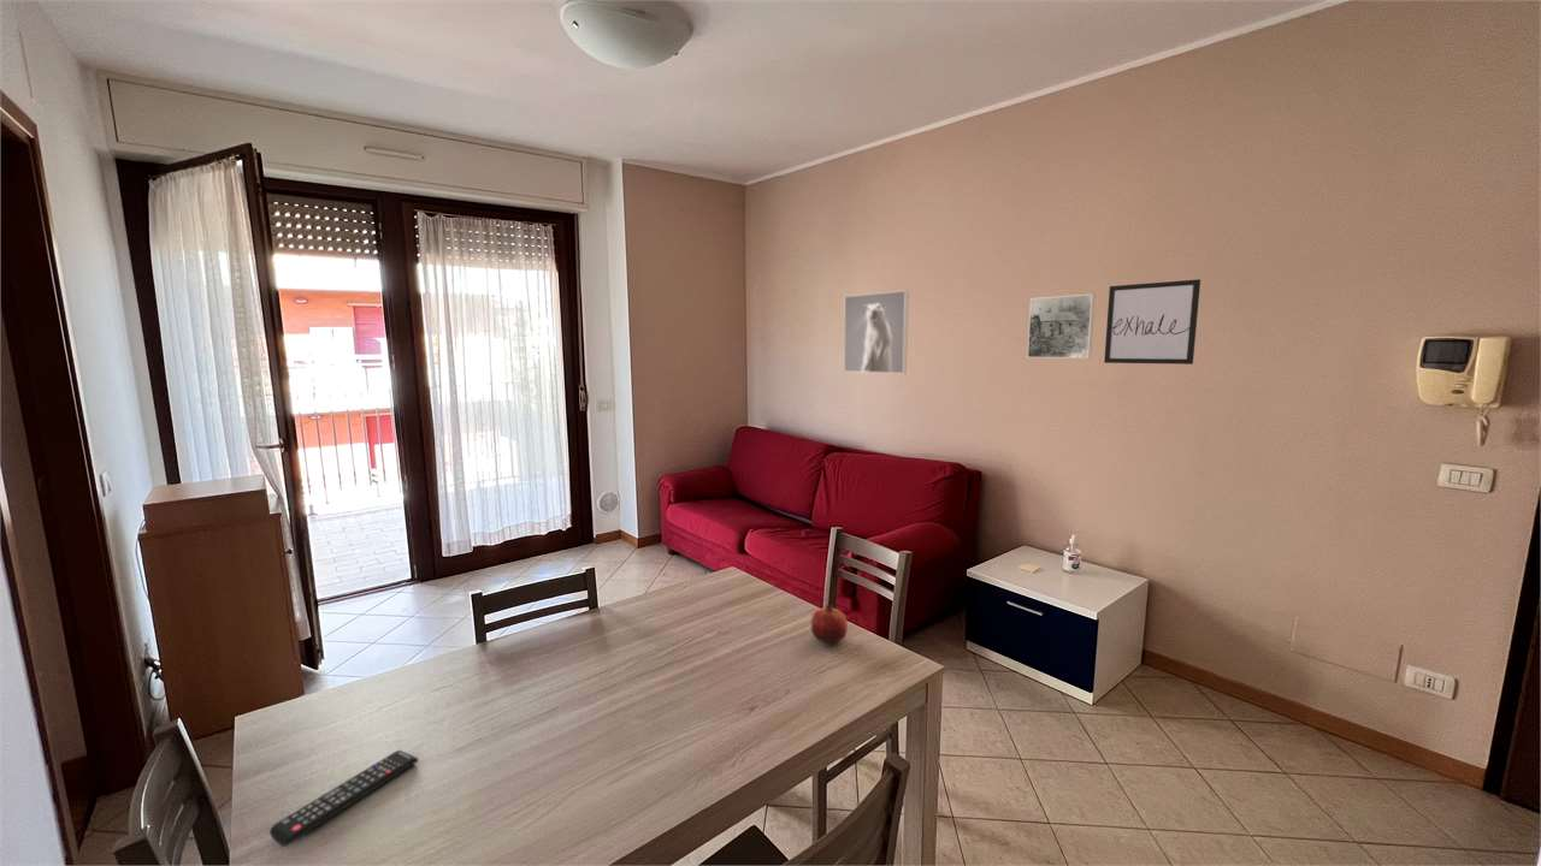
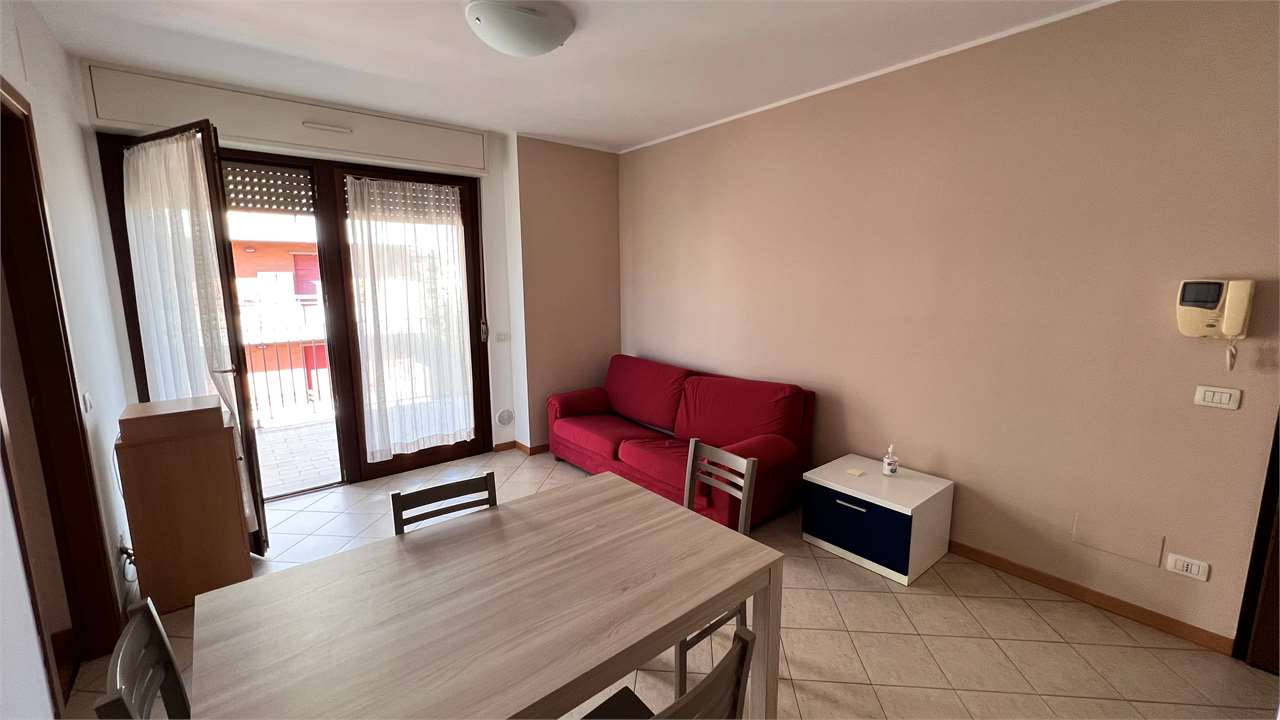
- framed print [843,290,910,375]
- remote control [268,749,420,848]
- fruit [810,604,849,645]
- wall art [1103,278,1201,366]
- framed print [1026,292,1096,360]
